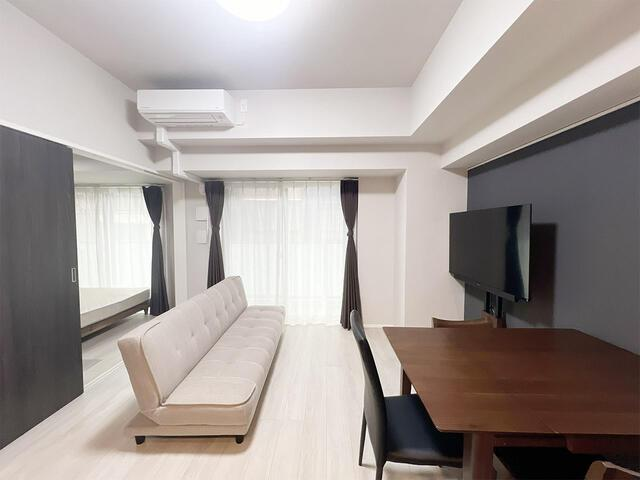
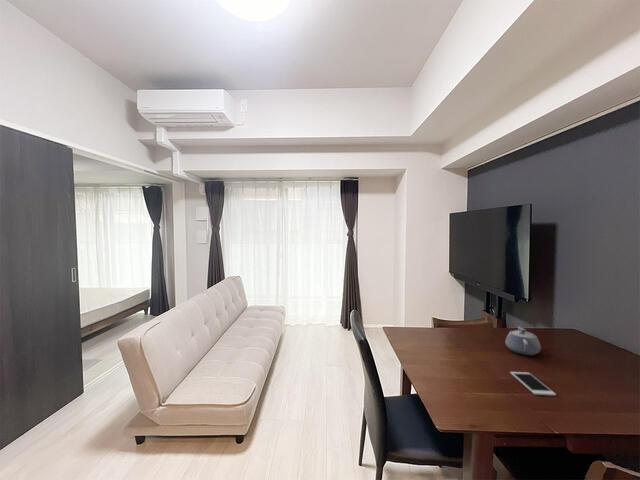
+ cell phone [509,371,557,397]
+ teapot [504,325,542,357]
